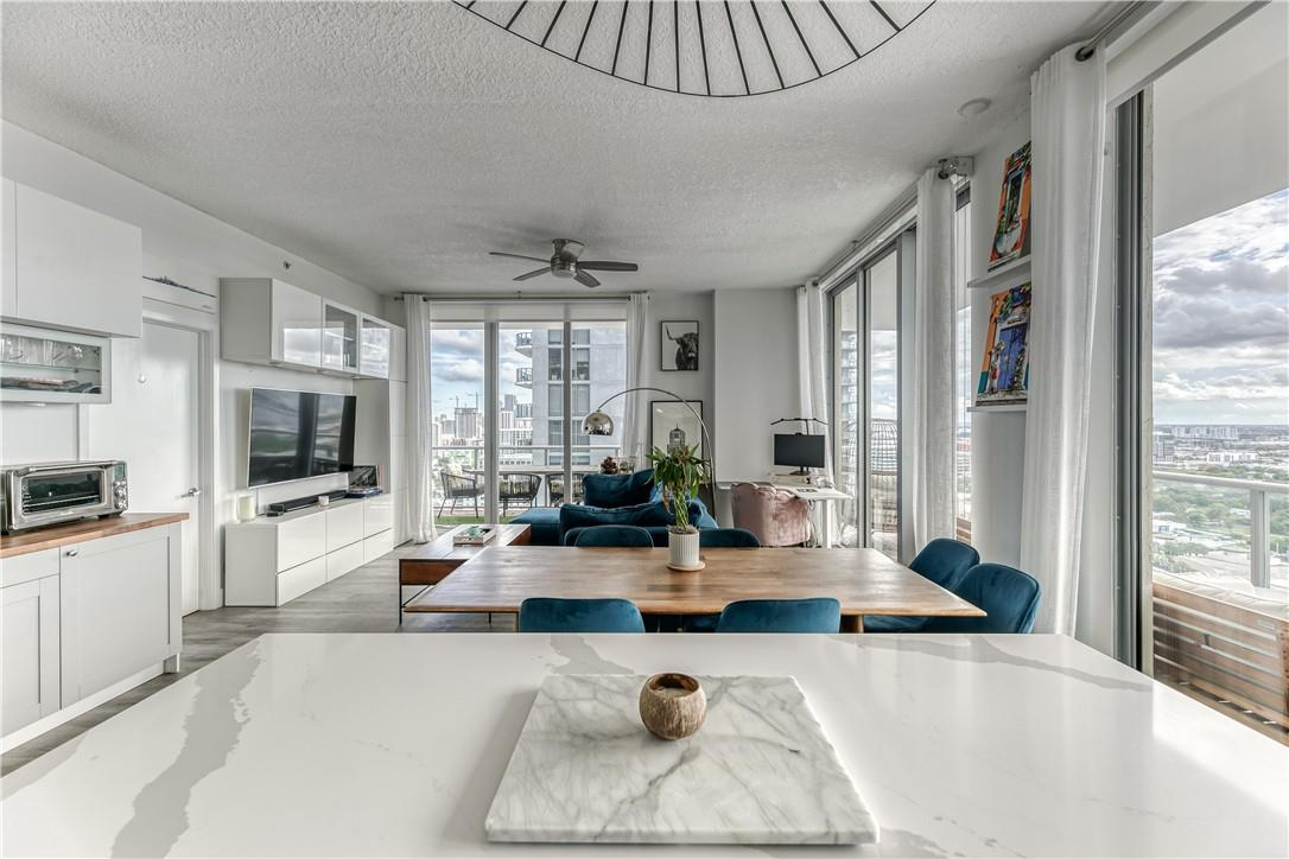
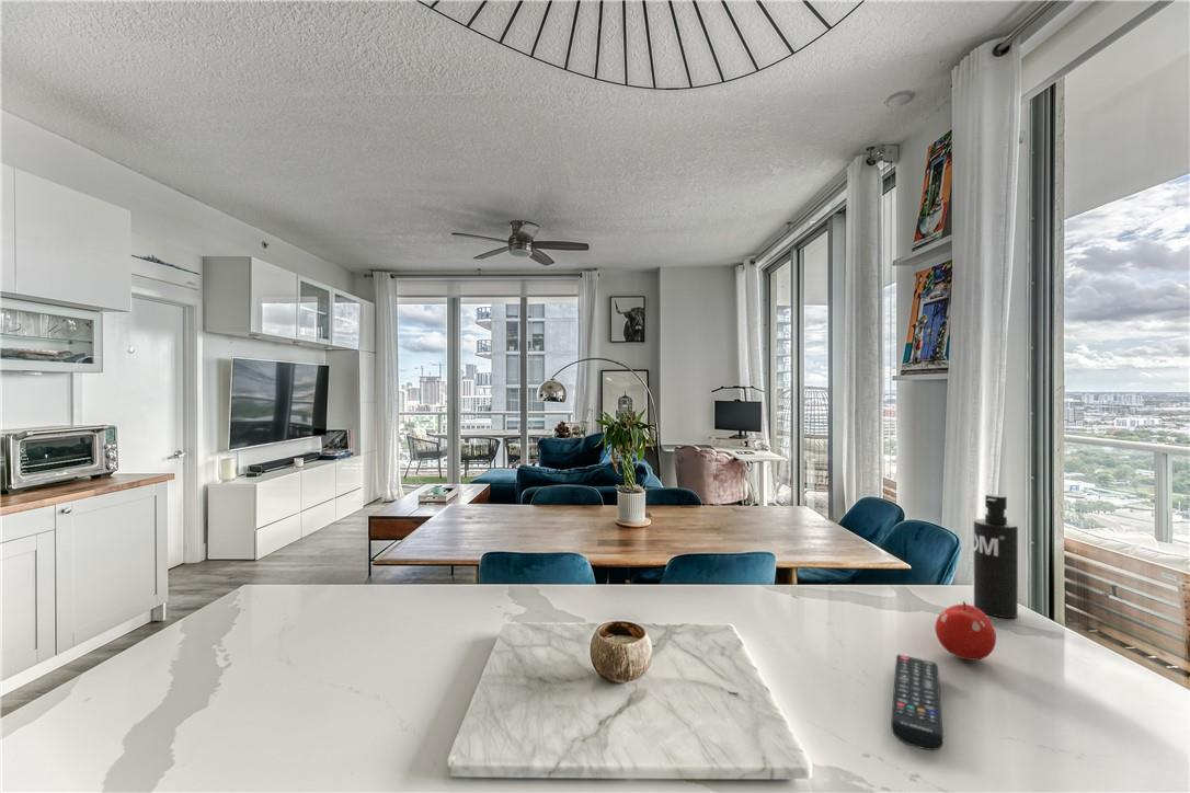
+ soap dispenser [973,493,1019,619]
+ fruit [934,600,997,662]
+ remote control [890,653,945,751]
